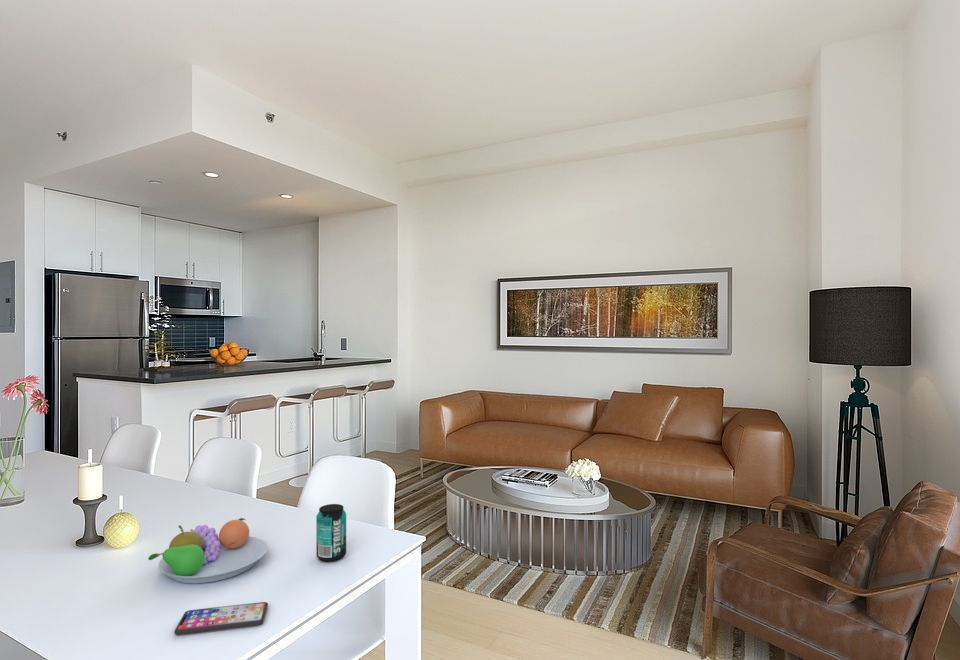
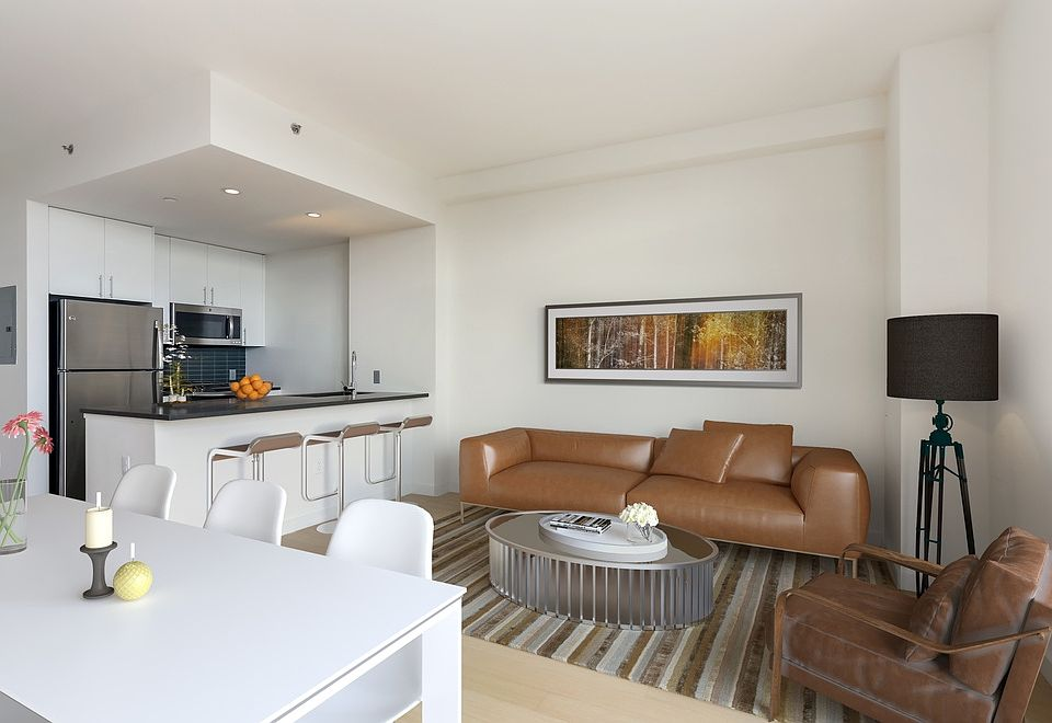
- beverage can [315,503,347,563]
- fruit bowl [147,517,269,584]
- smartphone [174,601,269,636]
